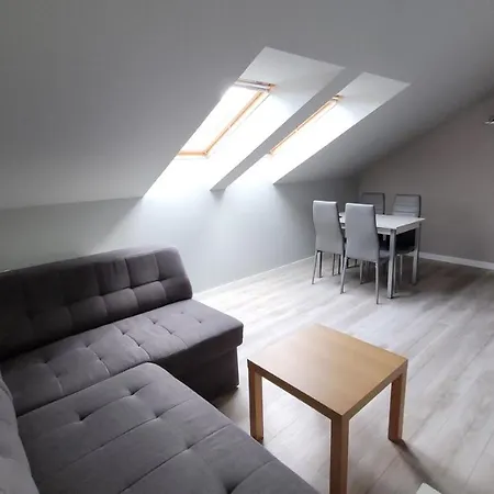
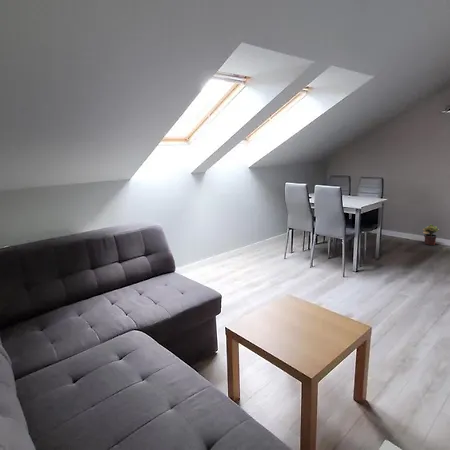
+ potted plant [422,224,440,246]
